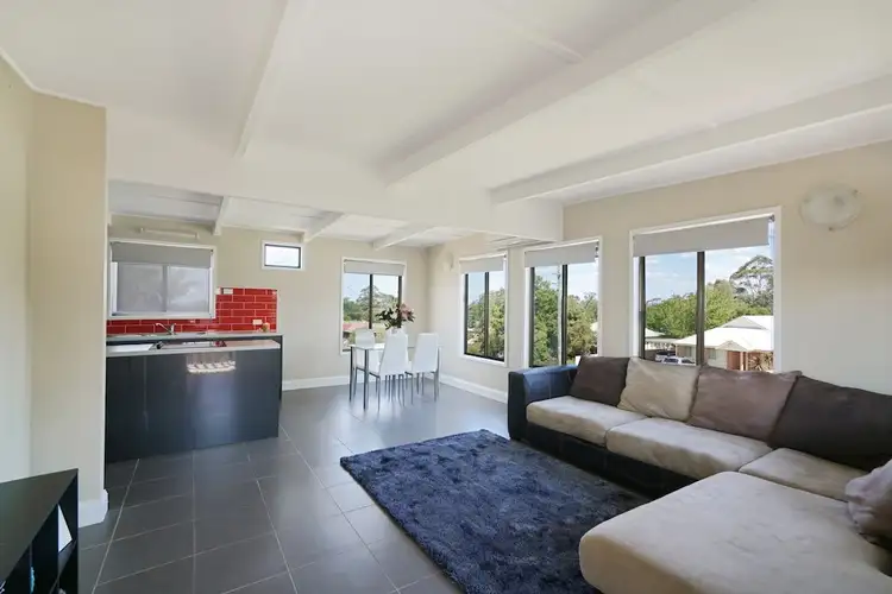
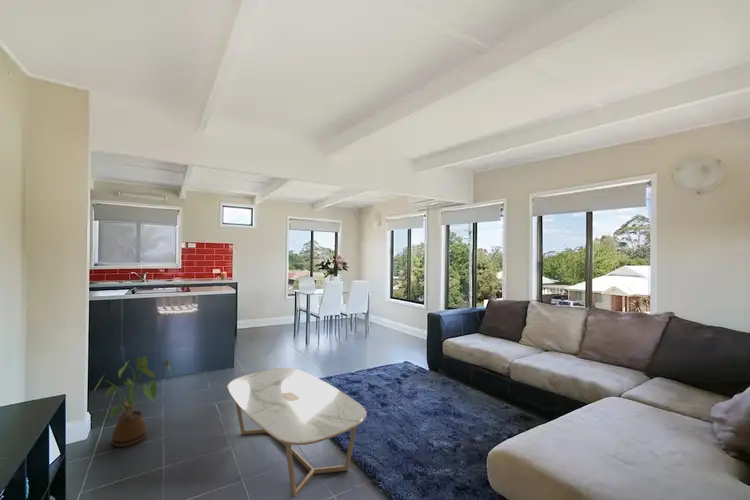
+ house plant [93,355,173,448]
+ coffee table [226,367,367,498]
